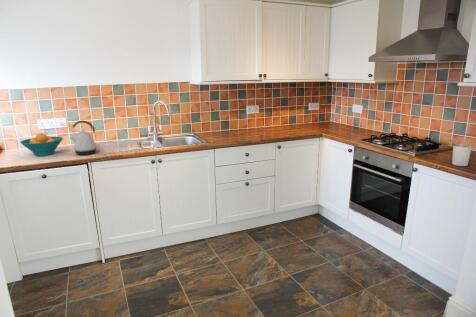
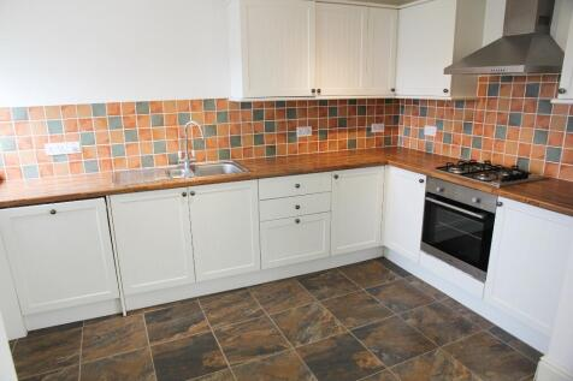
- fruit bowl [19,132,64,157]
- kettle [69,120,100,156]
- utensil holder [446,136,473,167]
